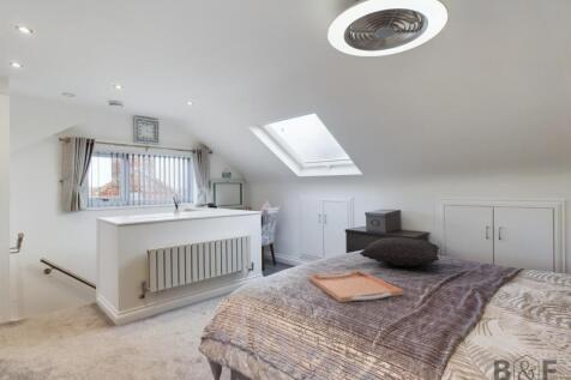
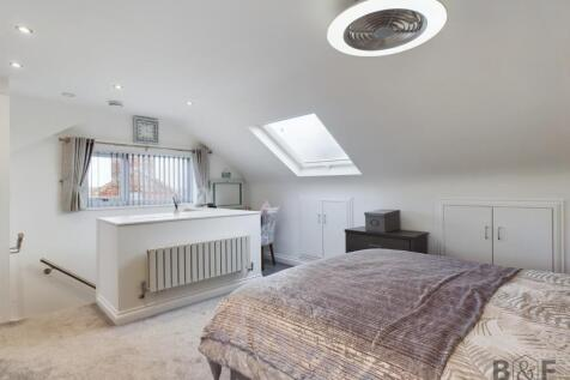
- serving tray [308,270,404,303]
- pillow [359,236,440,269]
